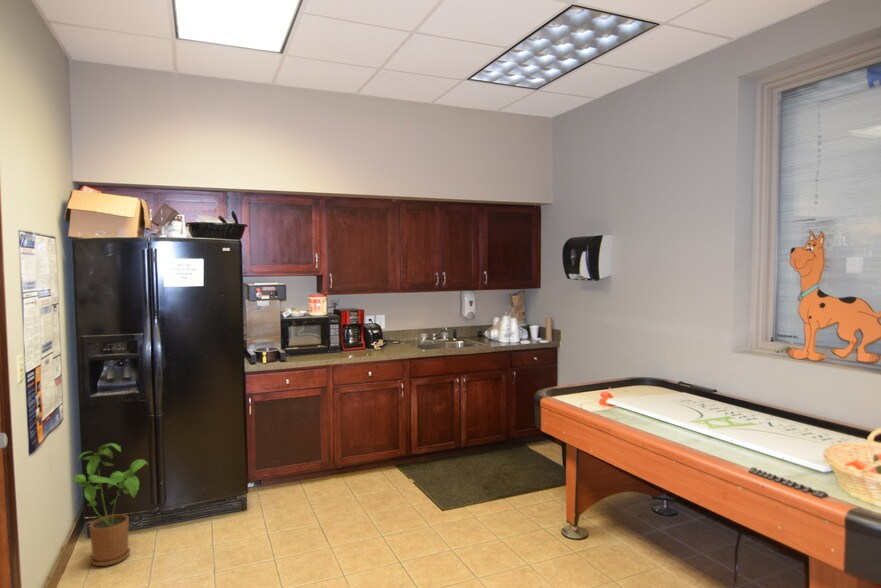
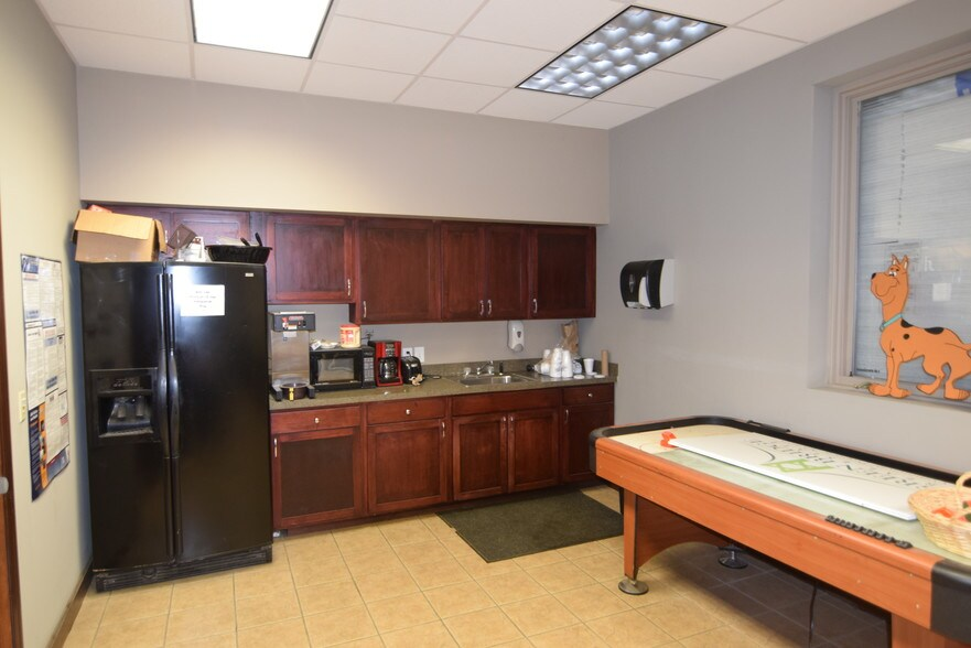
- house plant [71,442,149,567]
